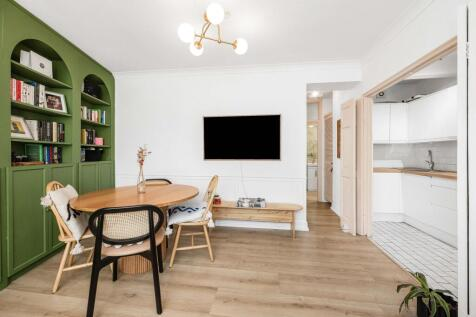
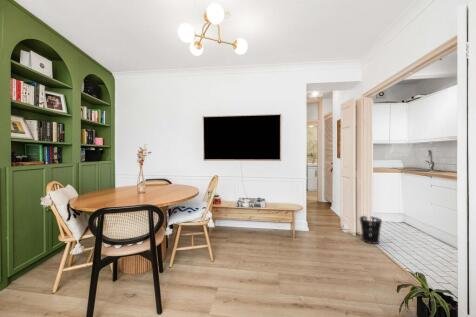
+ wastebasket [359,215,383,245]
